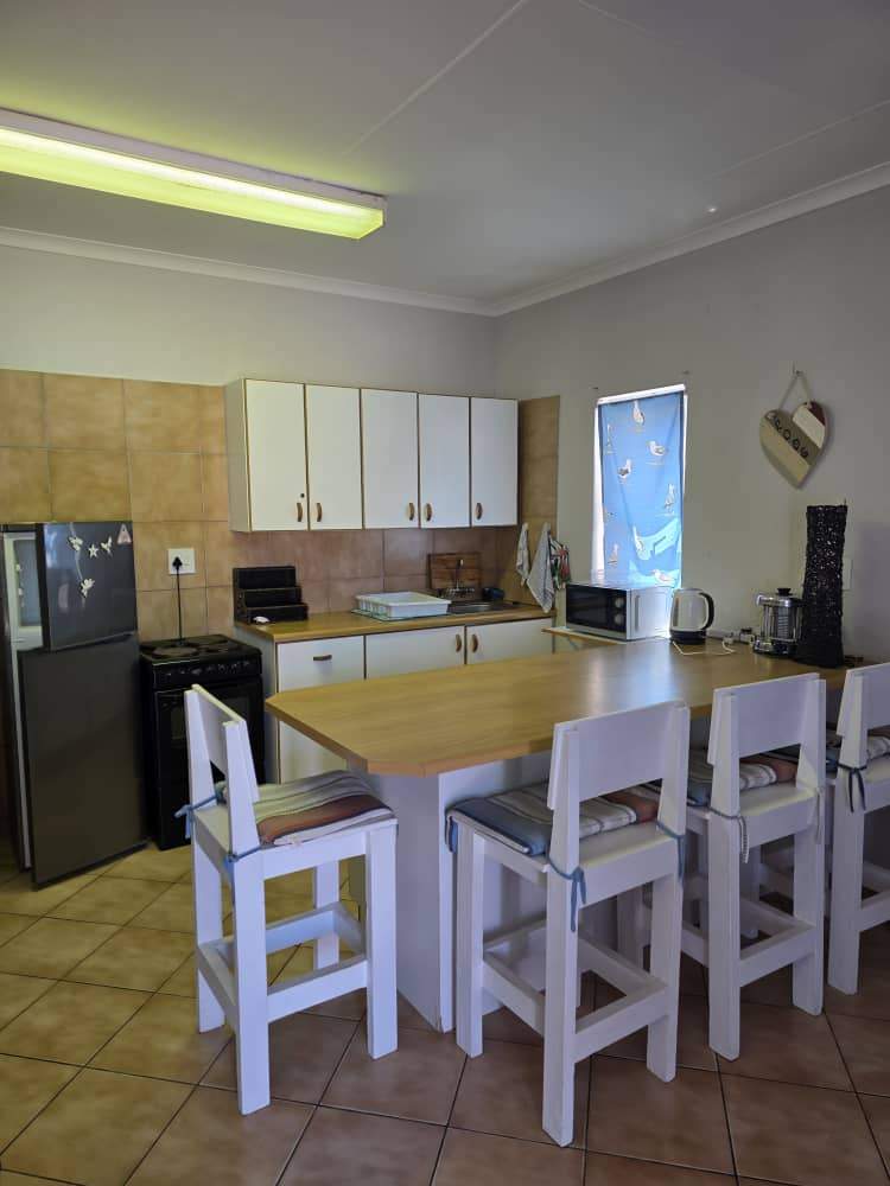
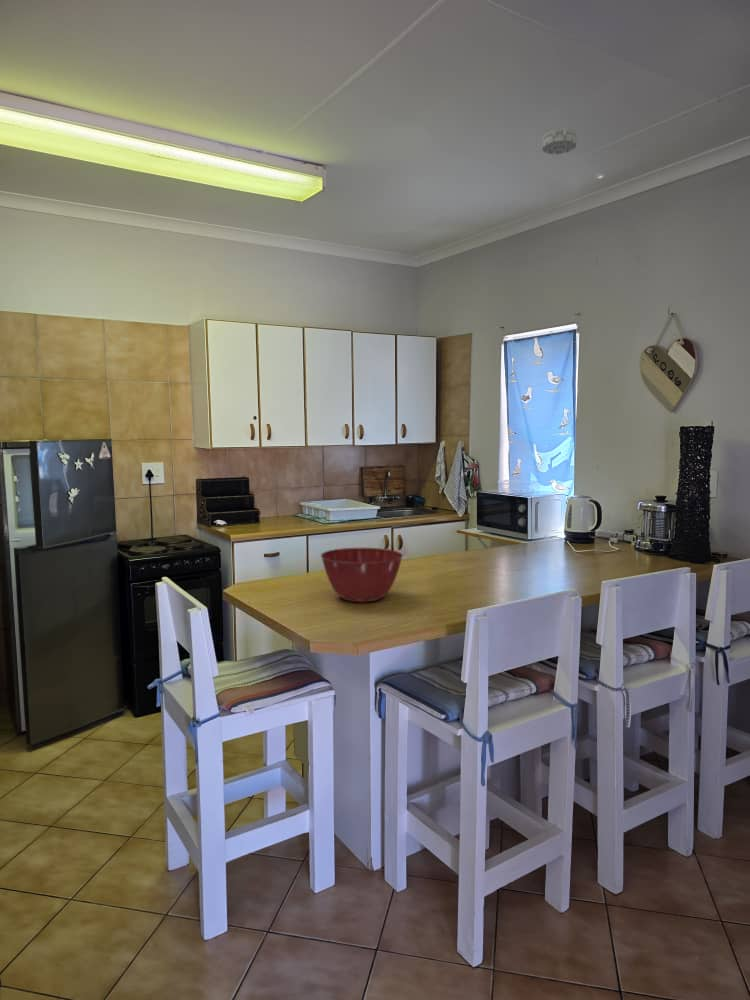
+ mixing bowl [320,547,404,603]
+ smoke detector [541,127,578,155]
